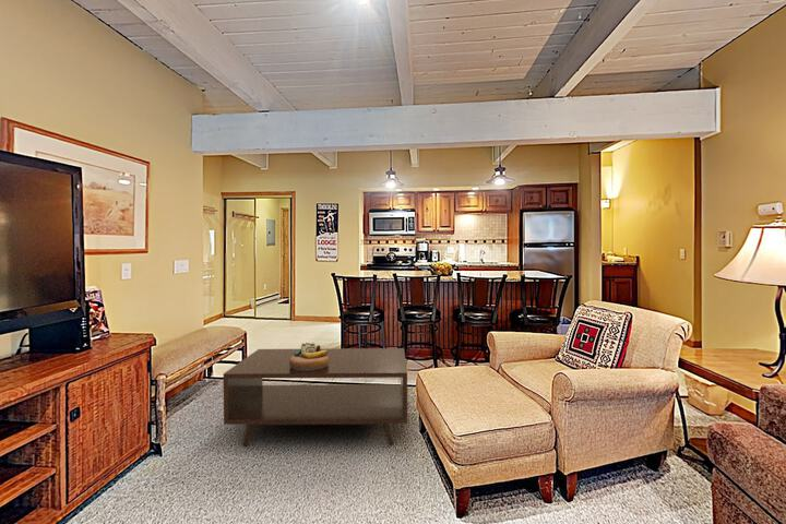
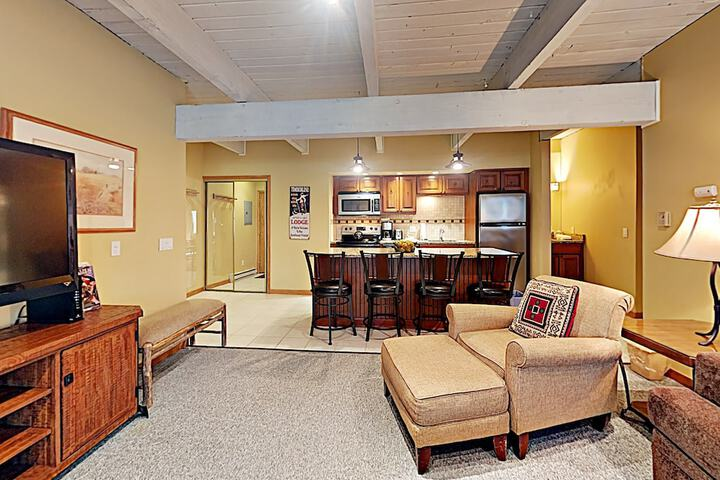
- decorative bowl [289,342,329,371]
- coffee table [223,347,408,448]
